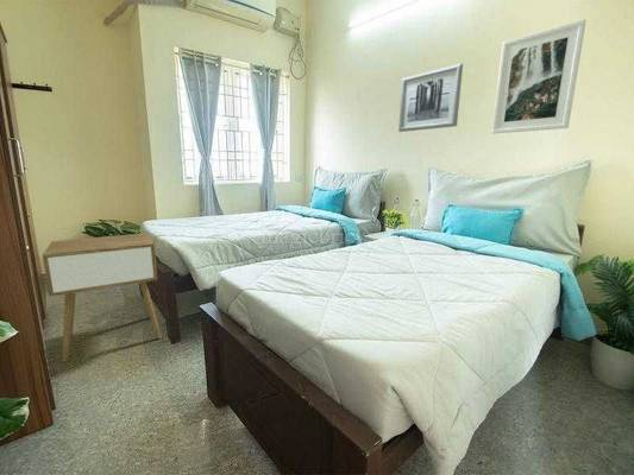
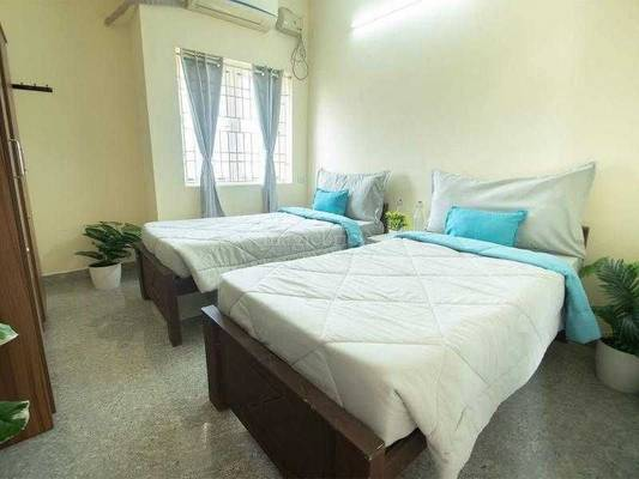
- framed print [491,19,588,135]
- wall art [397,63,464,133]
- nightstand [42,232,163,363]
